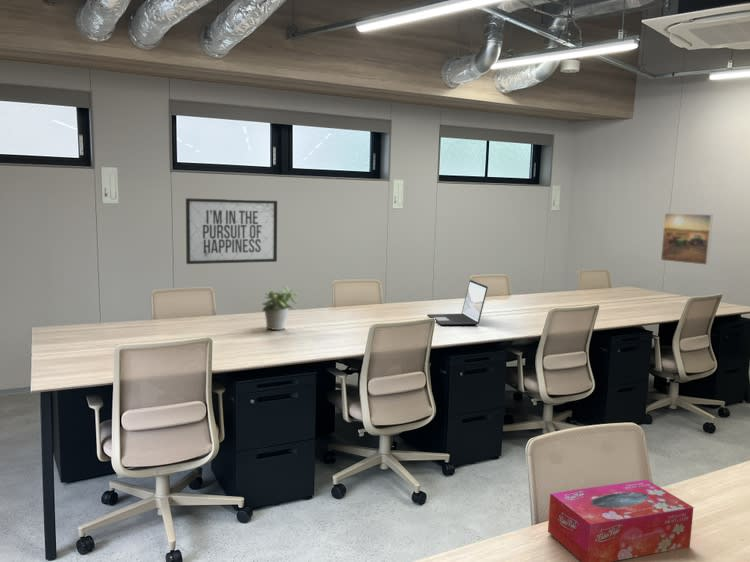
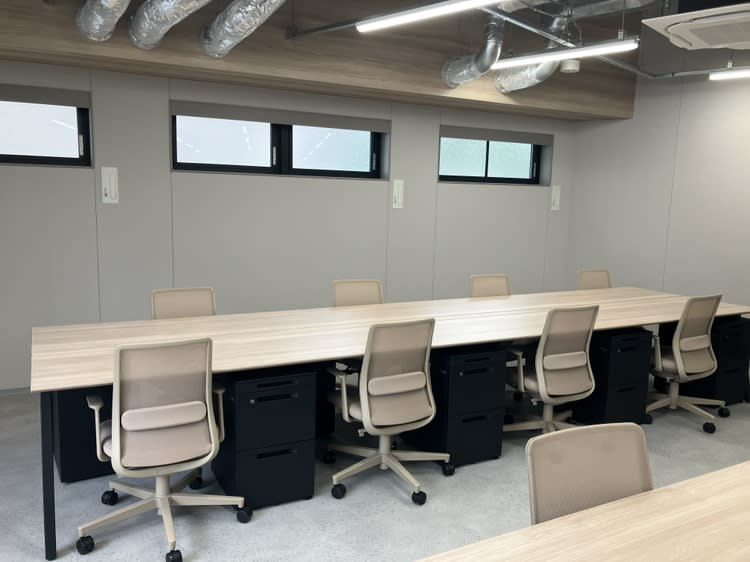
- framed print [660,212,714,266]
- potted plant [261,285,300,331]
- tissue box [547,479,695,562]
- laptop [426,279,489,326]
- mirror [185,197,278,265]
